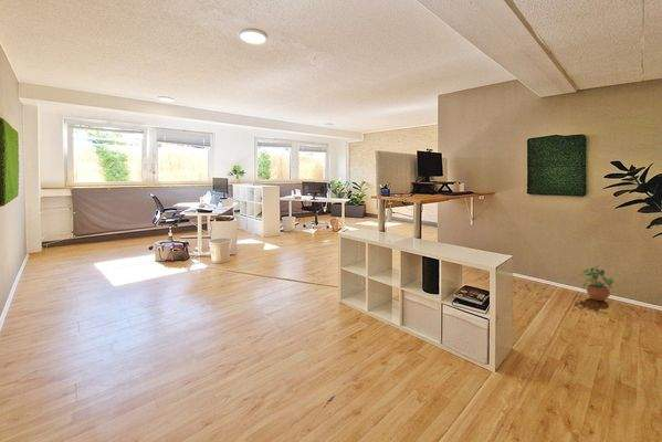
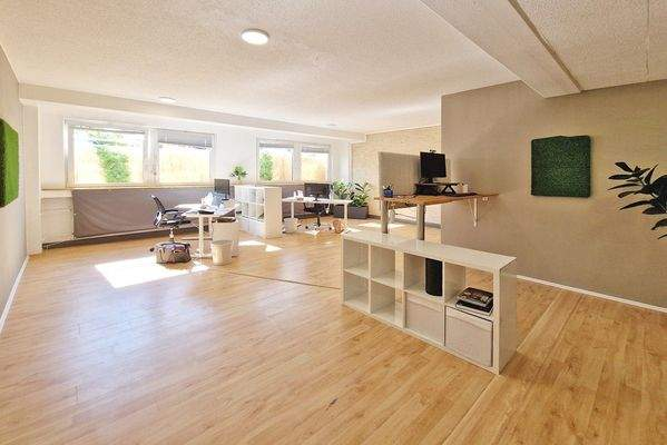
- potted plant [579,265,614,302]
